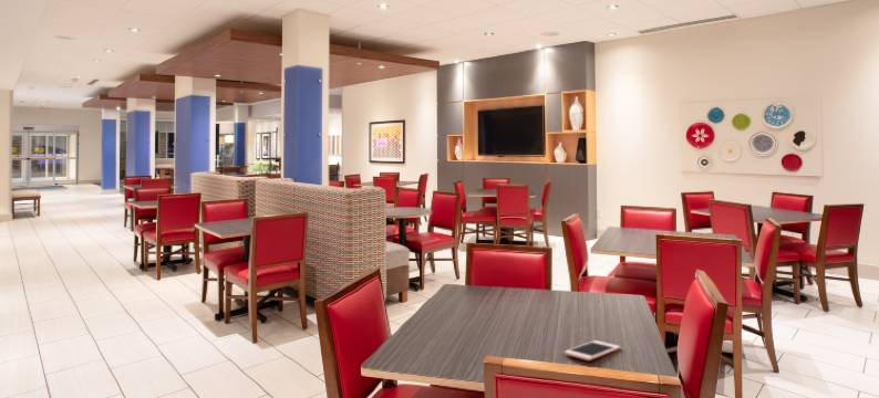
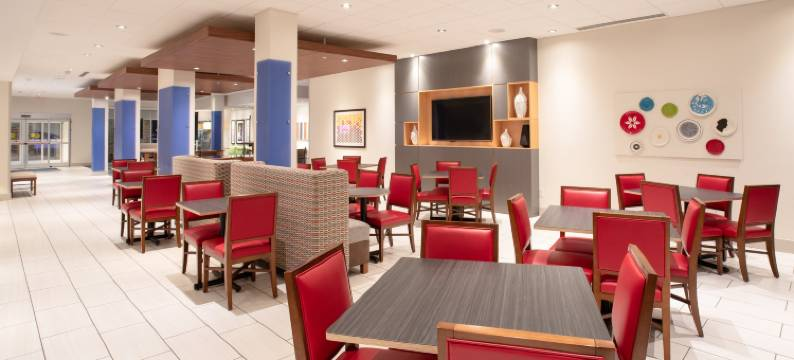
- cell phone [563,339,621,362]
